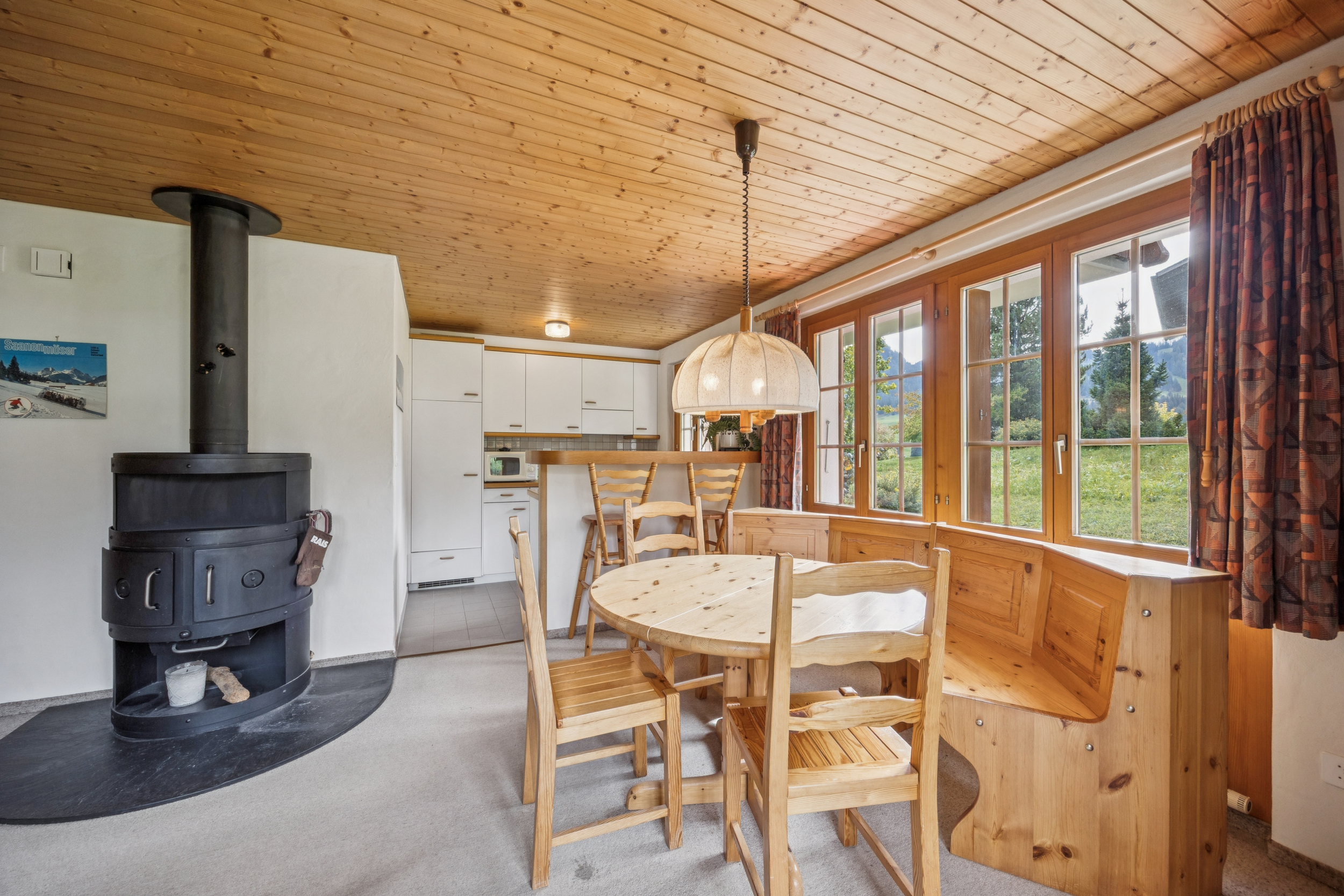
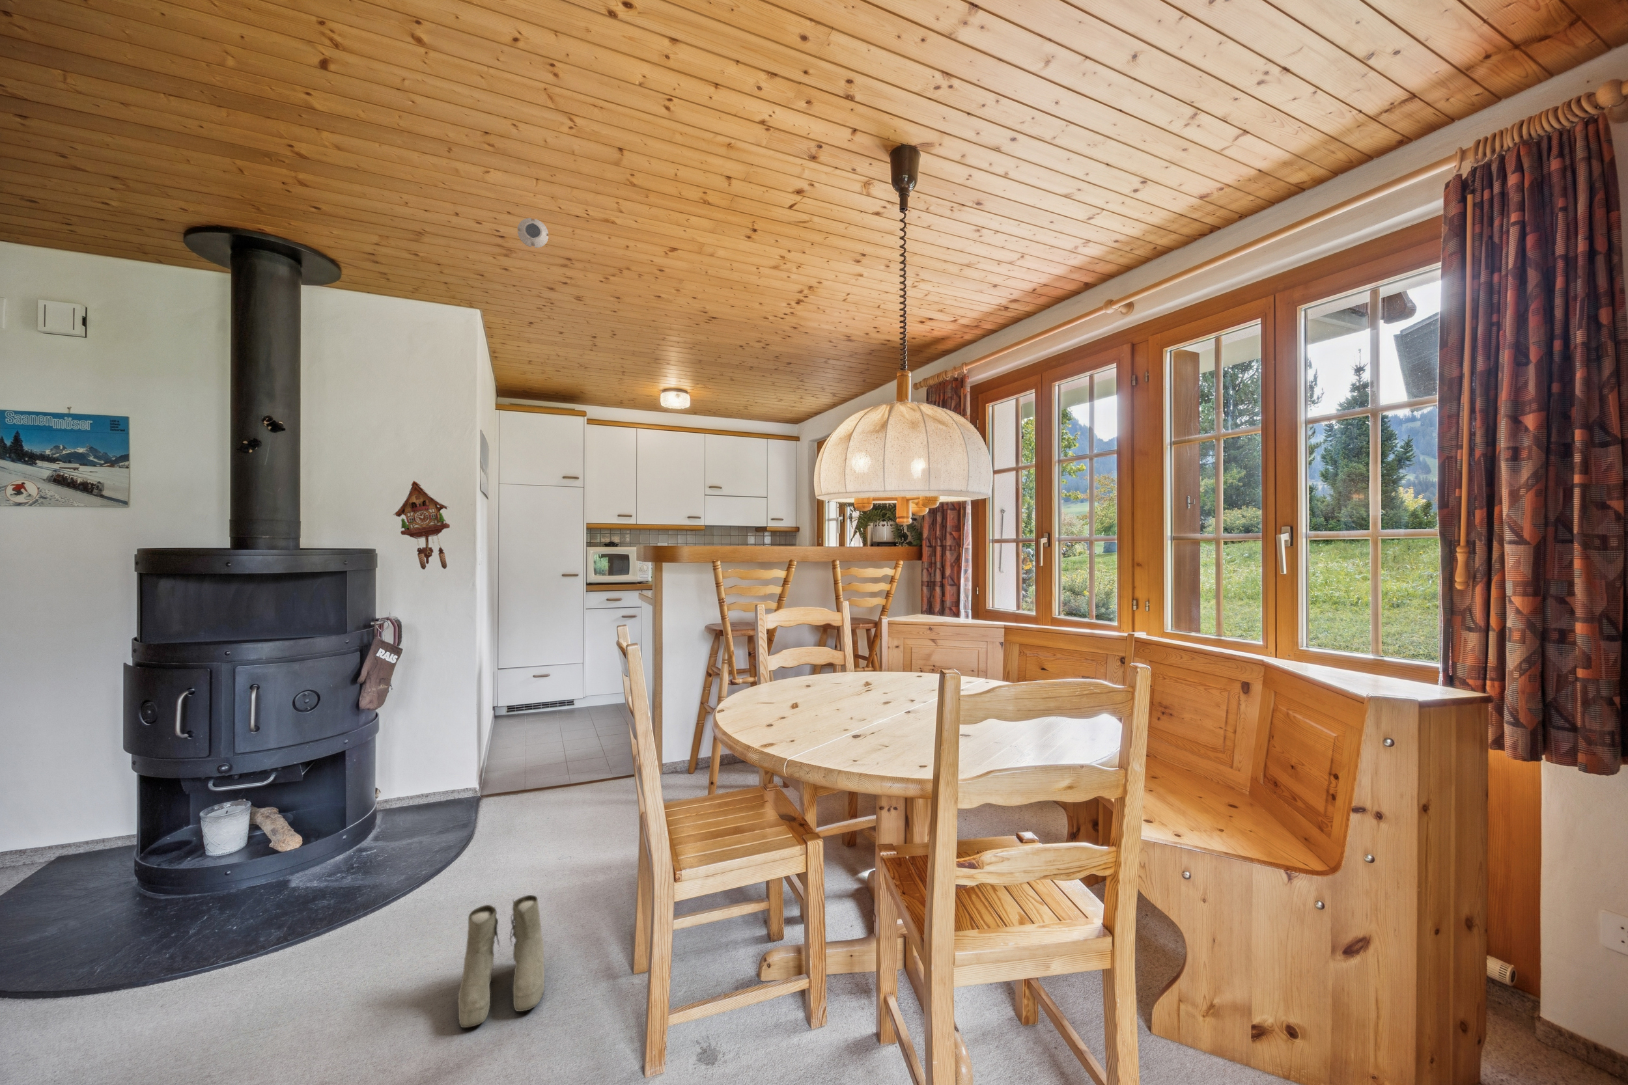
+ cuckoo clock [392,480,451,570]
+ smoke detector [517,218,549,248]
+ boots [458,895,545,1028]
